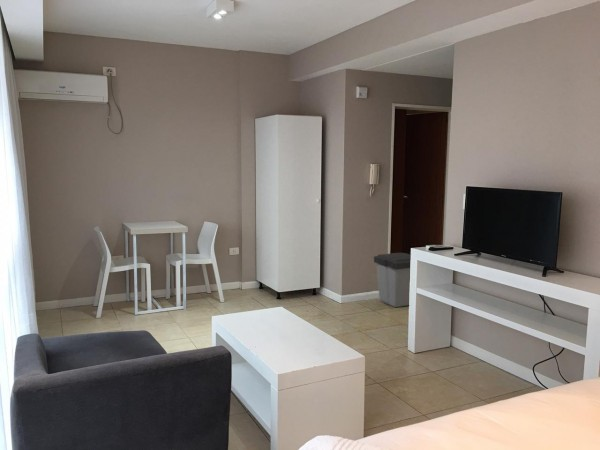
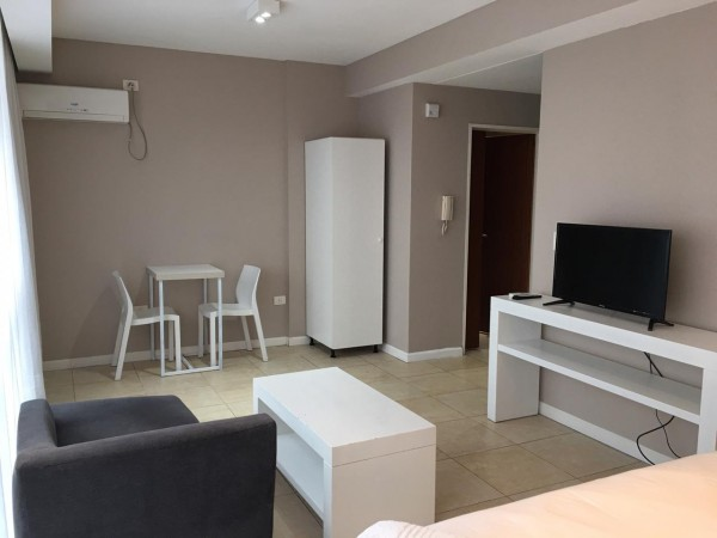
- trash can [373,252,411,308]
